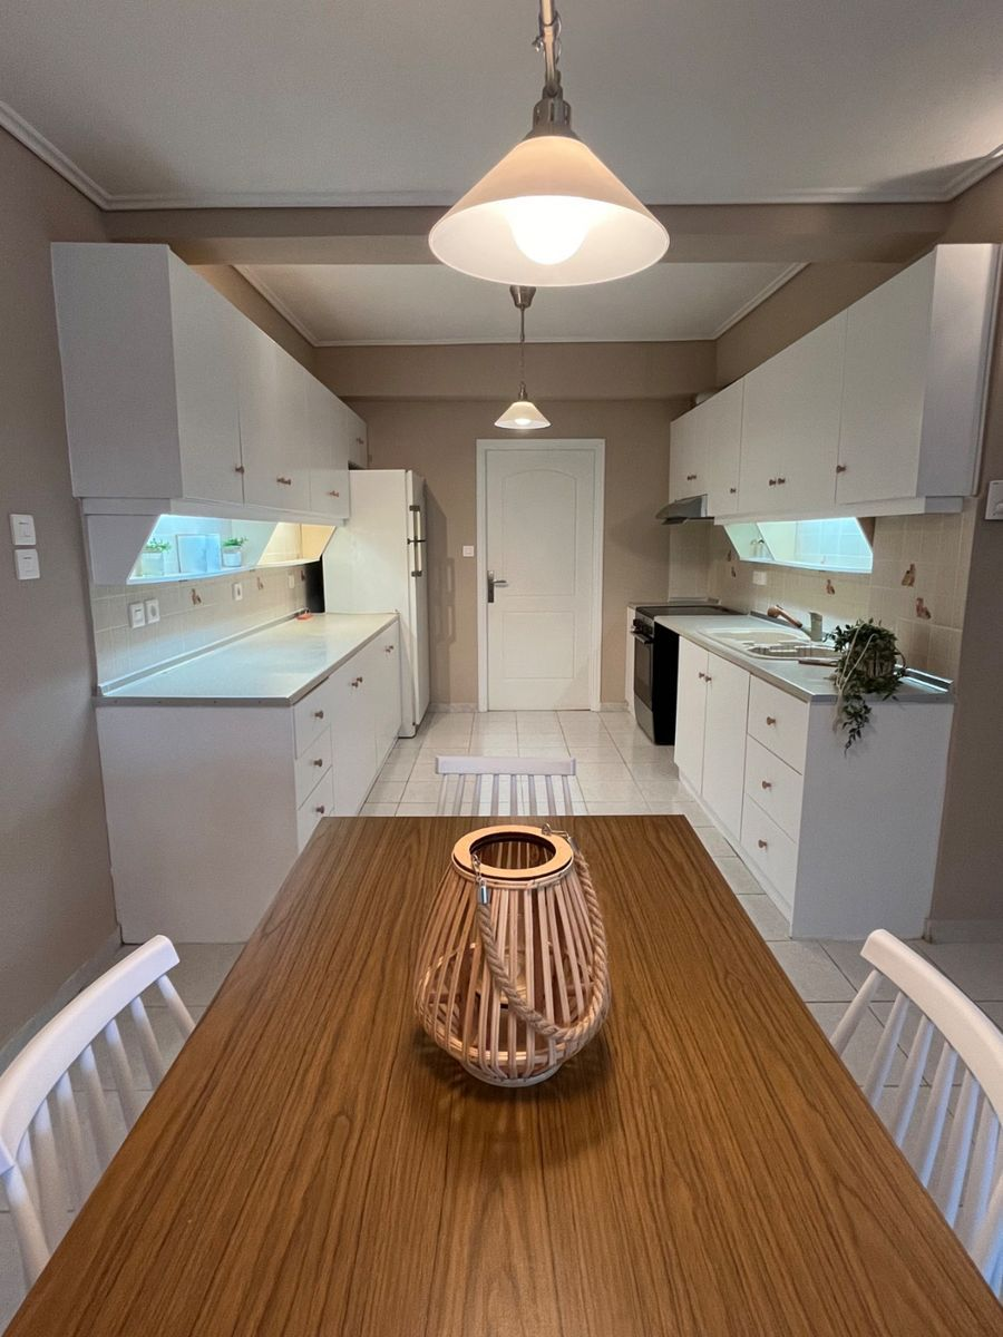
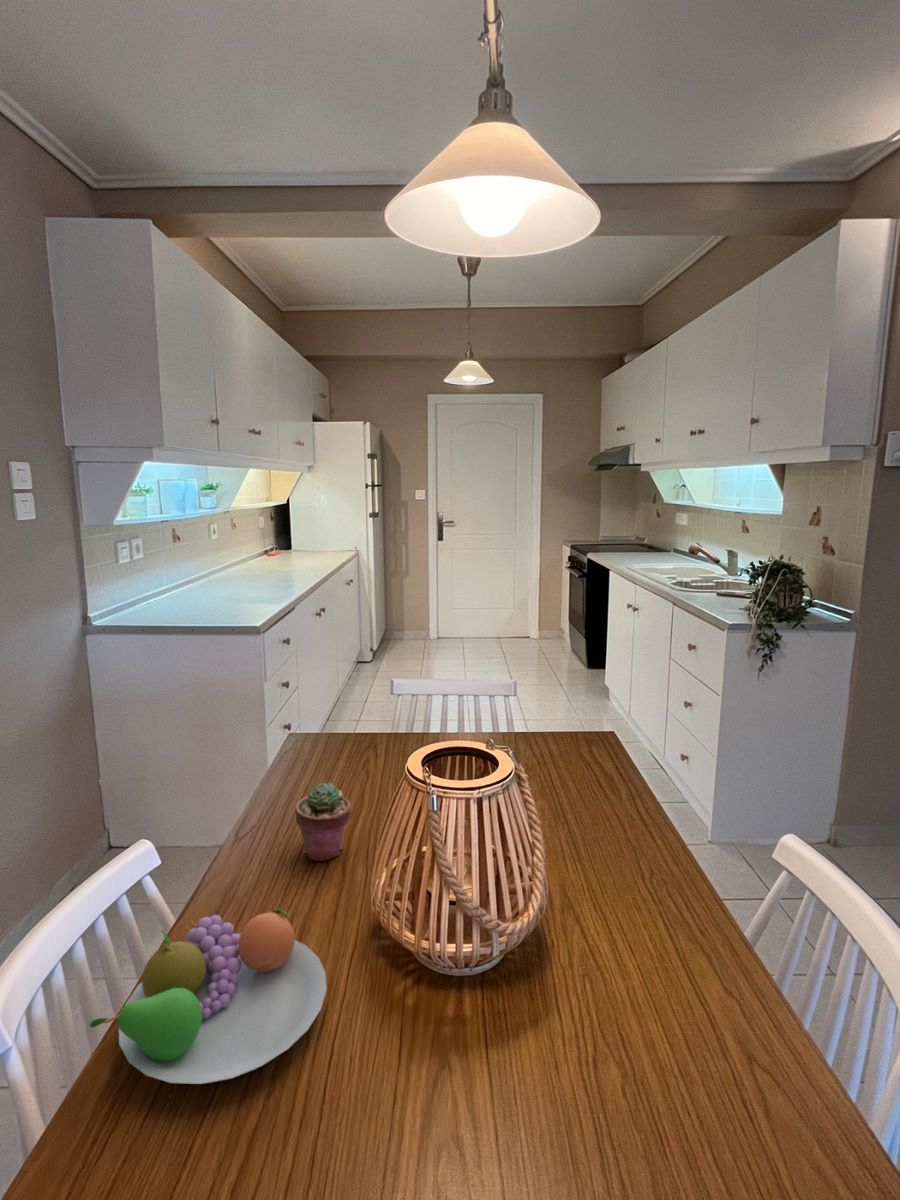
+ potted succulent [295,781,352,862]
+ fruit bowl [89,909,328,1085]
